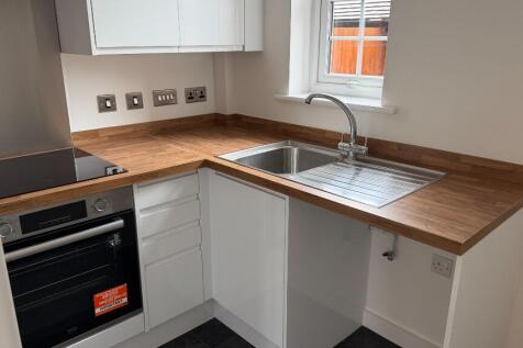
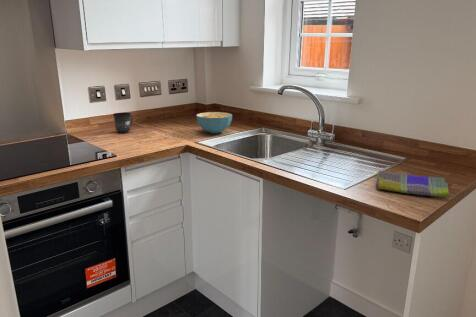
+ cereal bowl [195,111,233,135]
+ mug [112,112,134,134]
+ dish towel [375,170,450,197]
